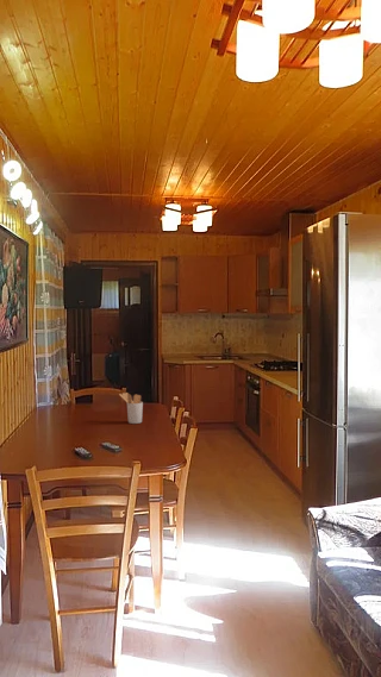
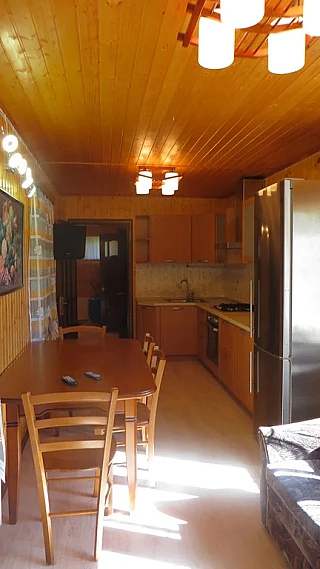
- utensil holder [118,391,144,425]
